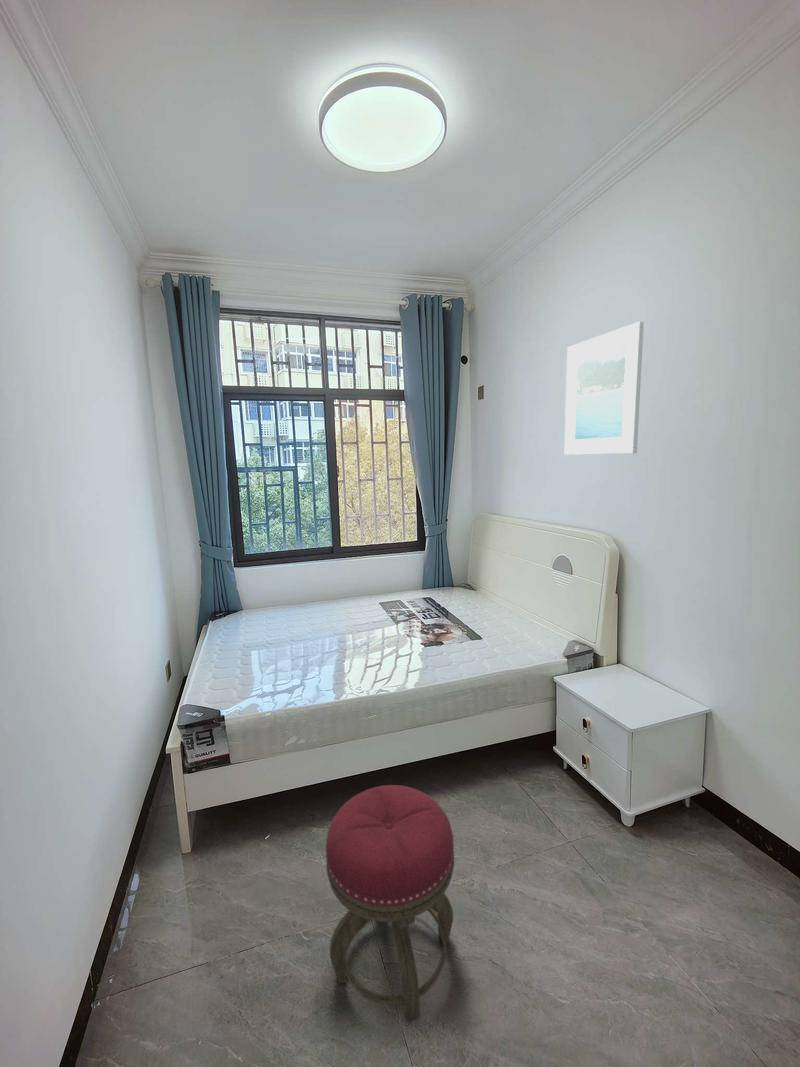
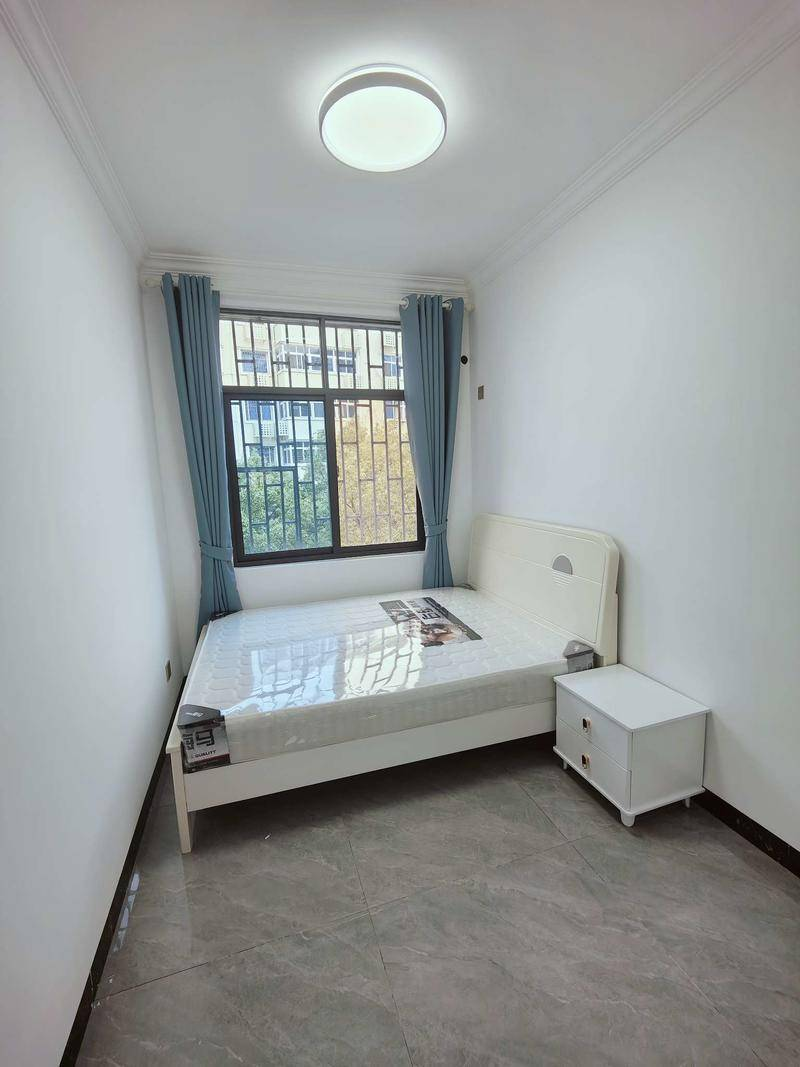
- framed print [563,321,645,456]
- stool [325,784,455,1023]
